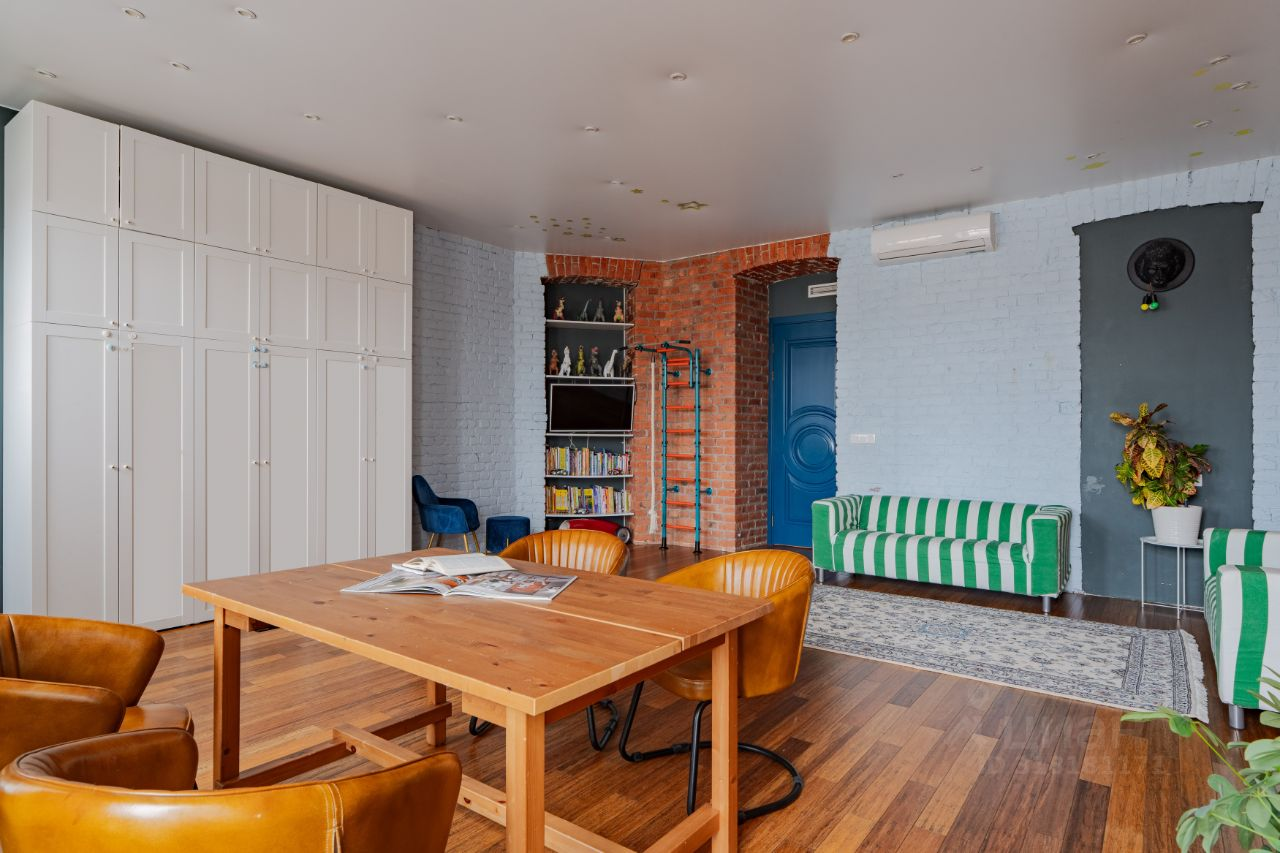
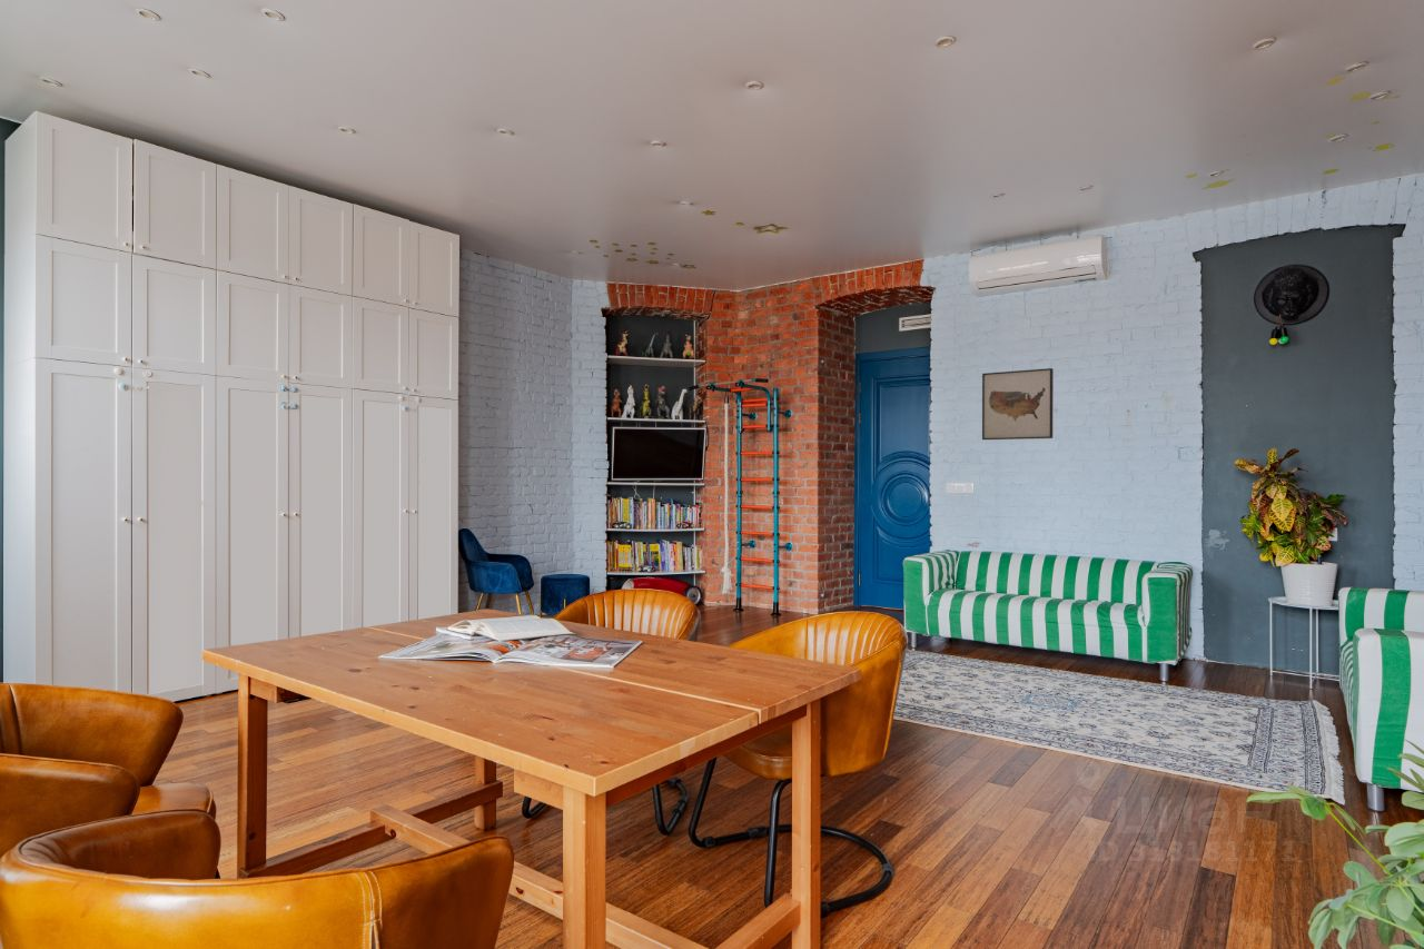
+ wall art [981,367,1055,441]
